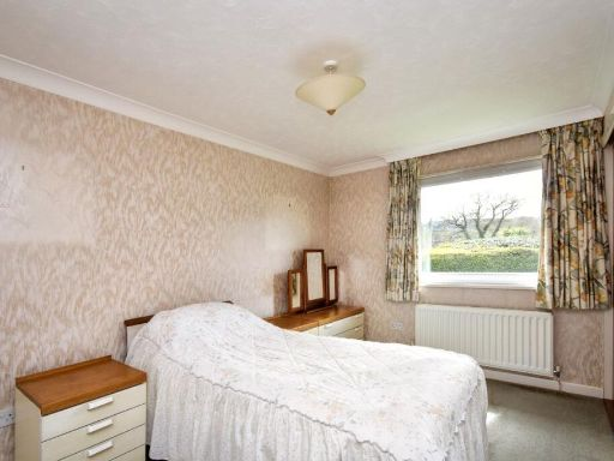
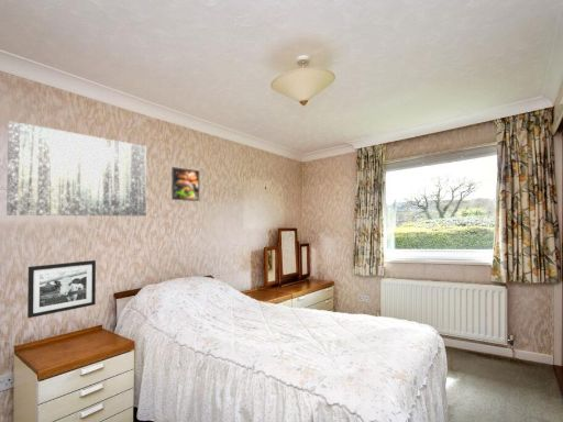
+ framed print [170,166,200,202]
+ wall art [5,120,147,216]
+ picture frame [26,259,97,319]
